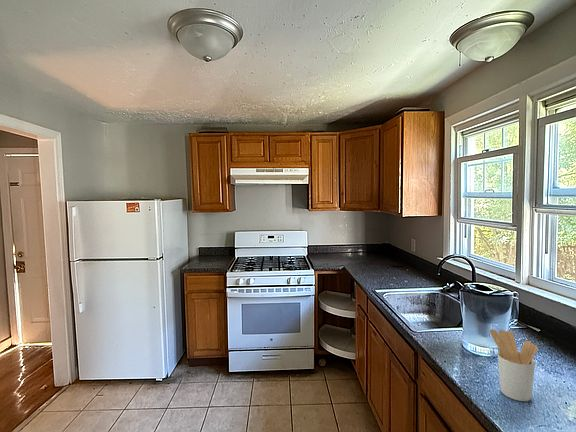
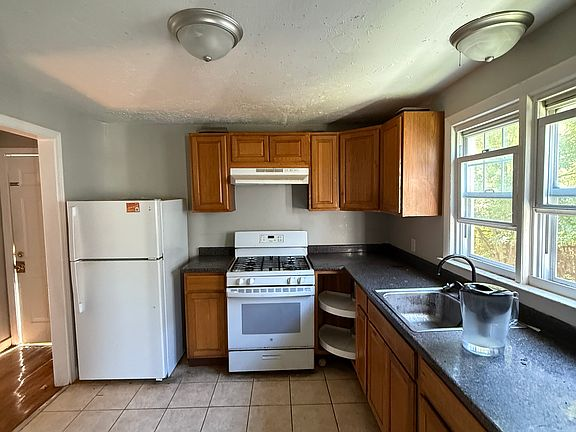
- utensil holder [489,328,539,402]
